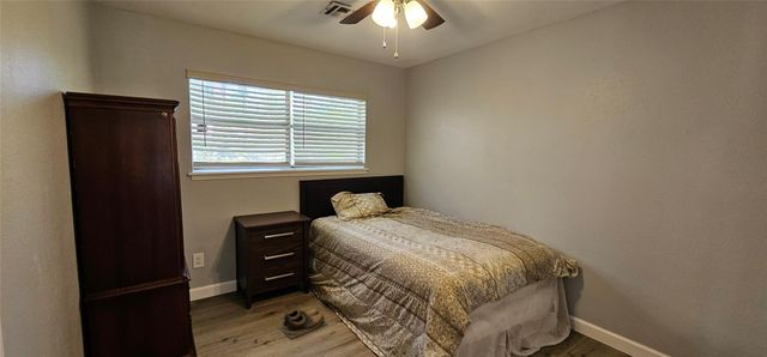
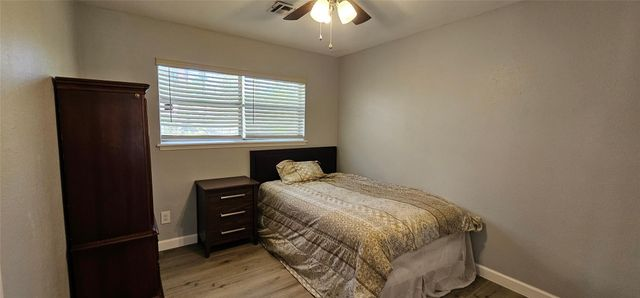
- shoes [277,308,328,339]
